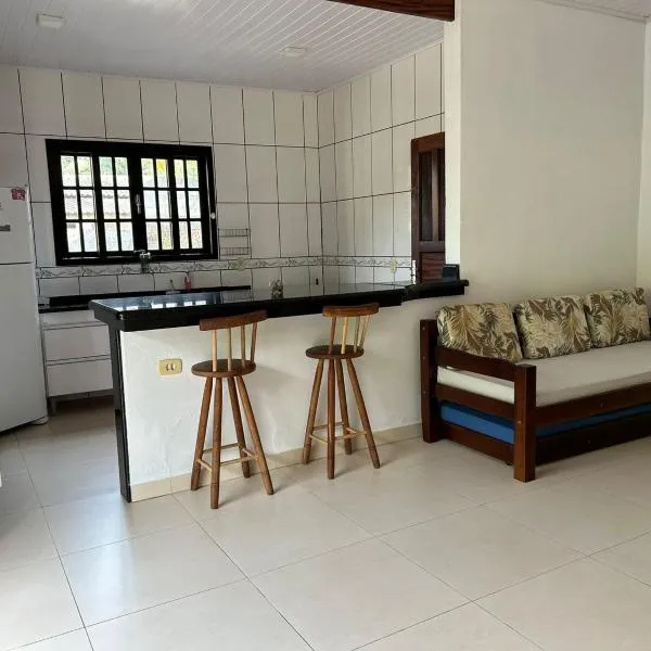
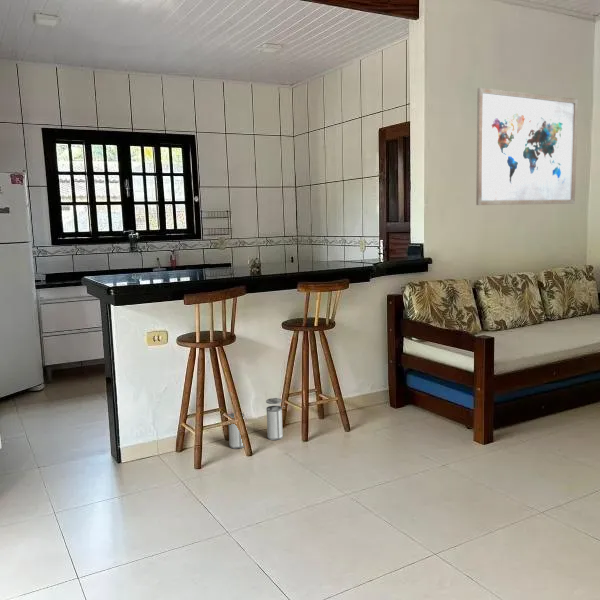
+ trash can [227,397,286,450]
+ wall art [475,87,579,206]
